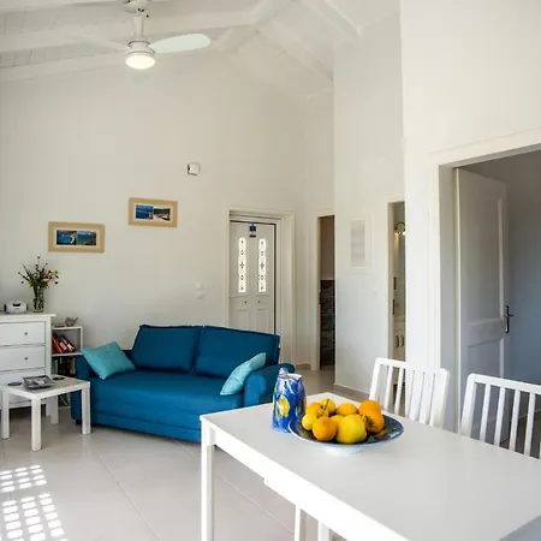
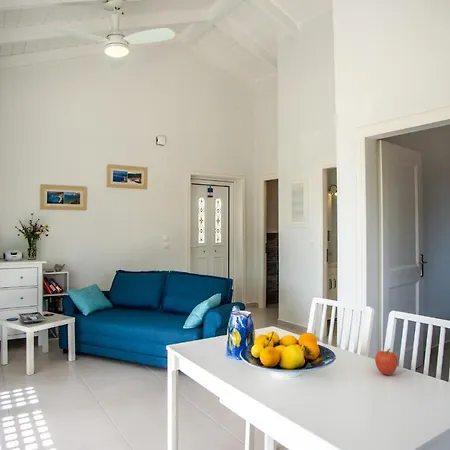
+ apple [374,347,399,376]
